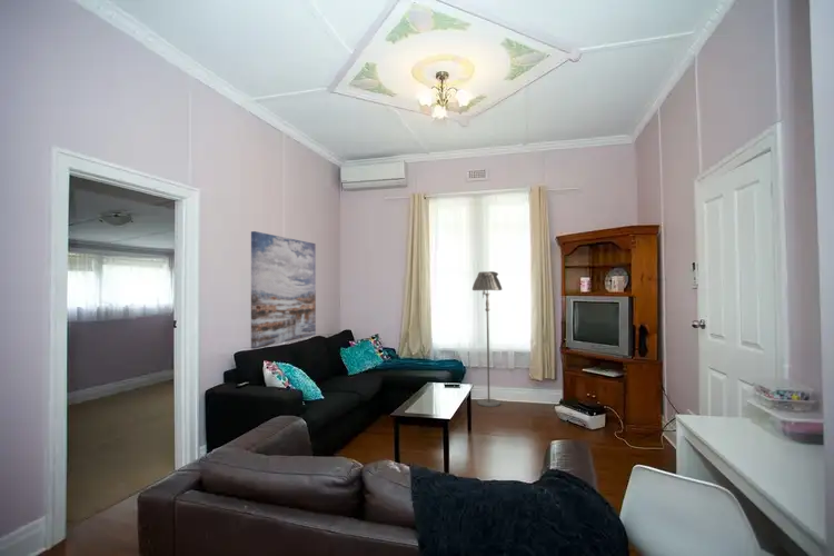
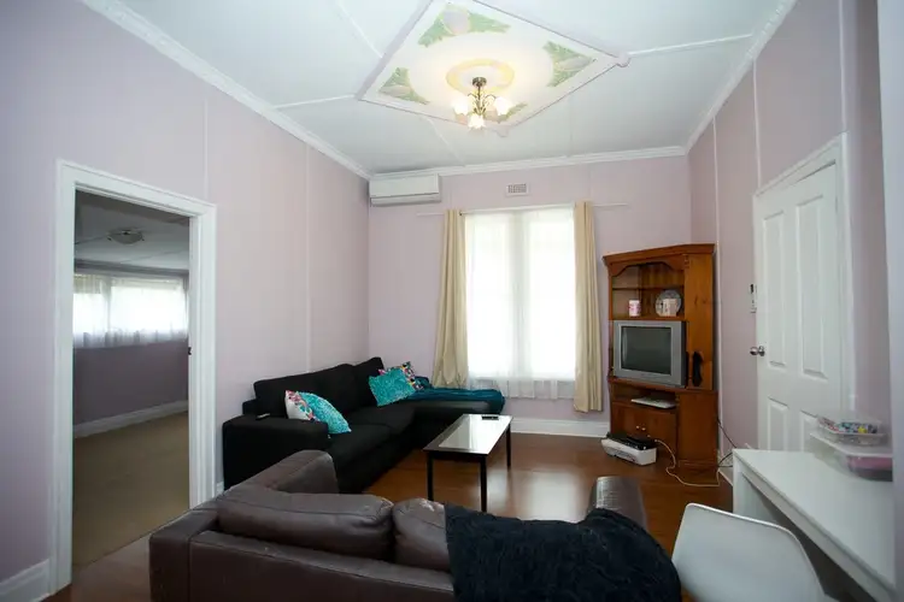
- wall art [250,230,317,350]
- floor lamp [471,270,503,408]
